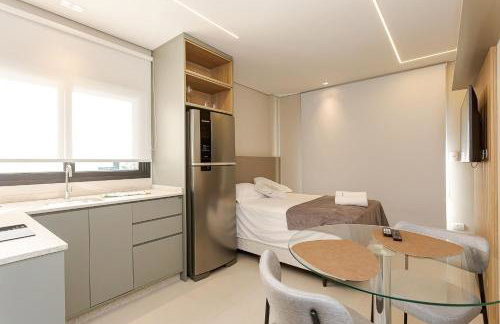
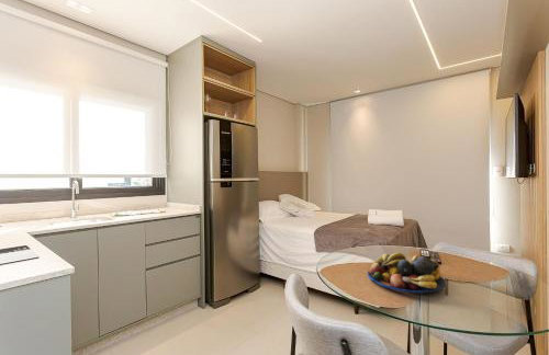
+ fruit bowl [367,252,447,295]
